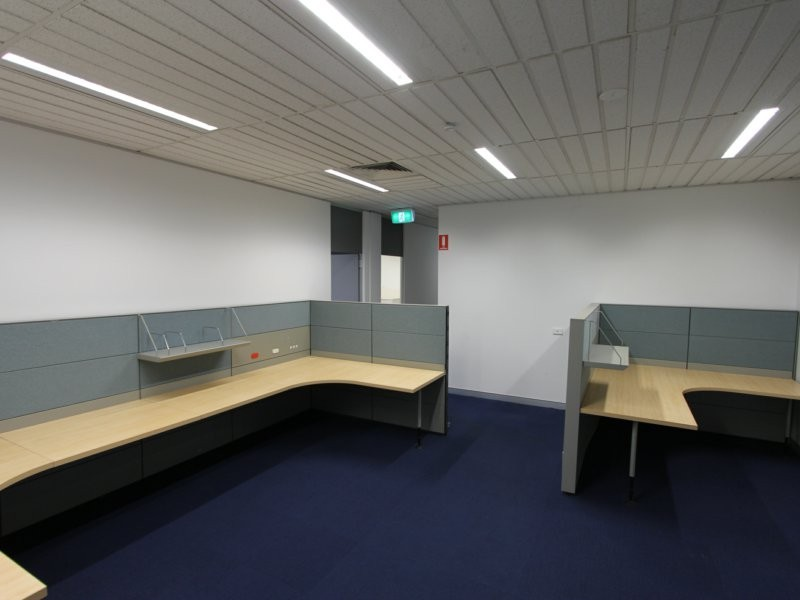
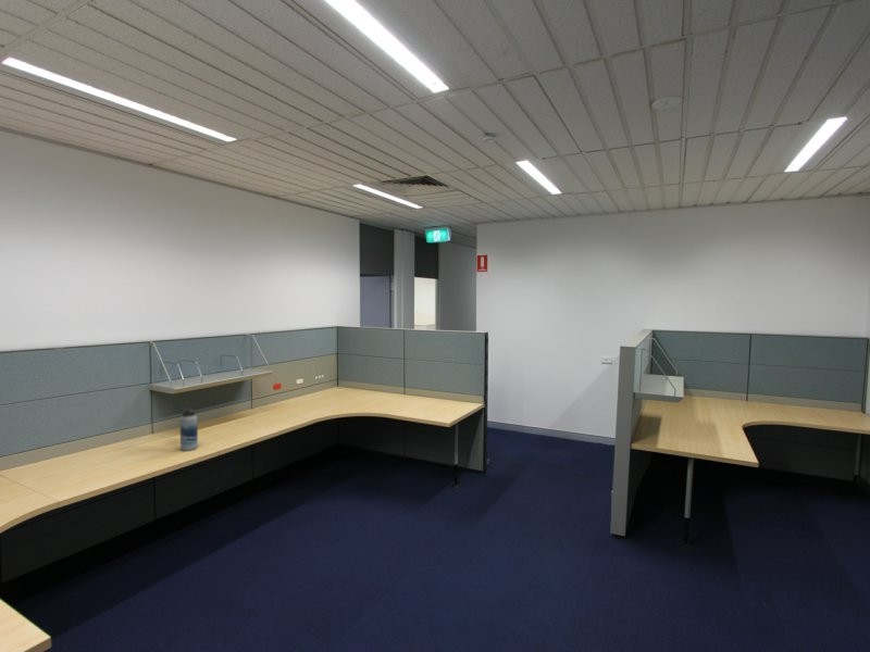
+ water bottle [179,406,199,452]
